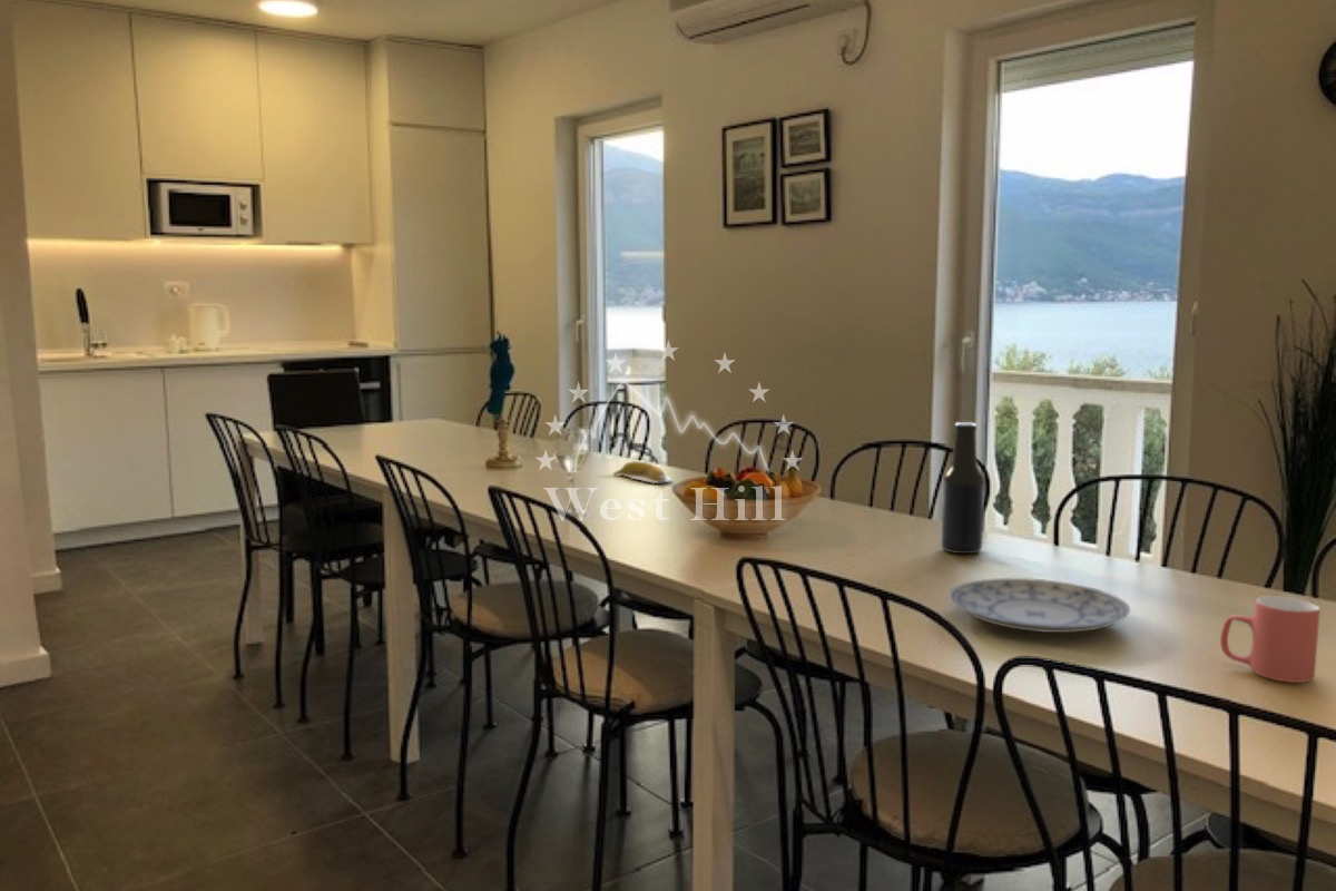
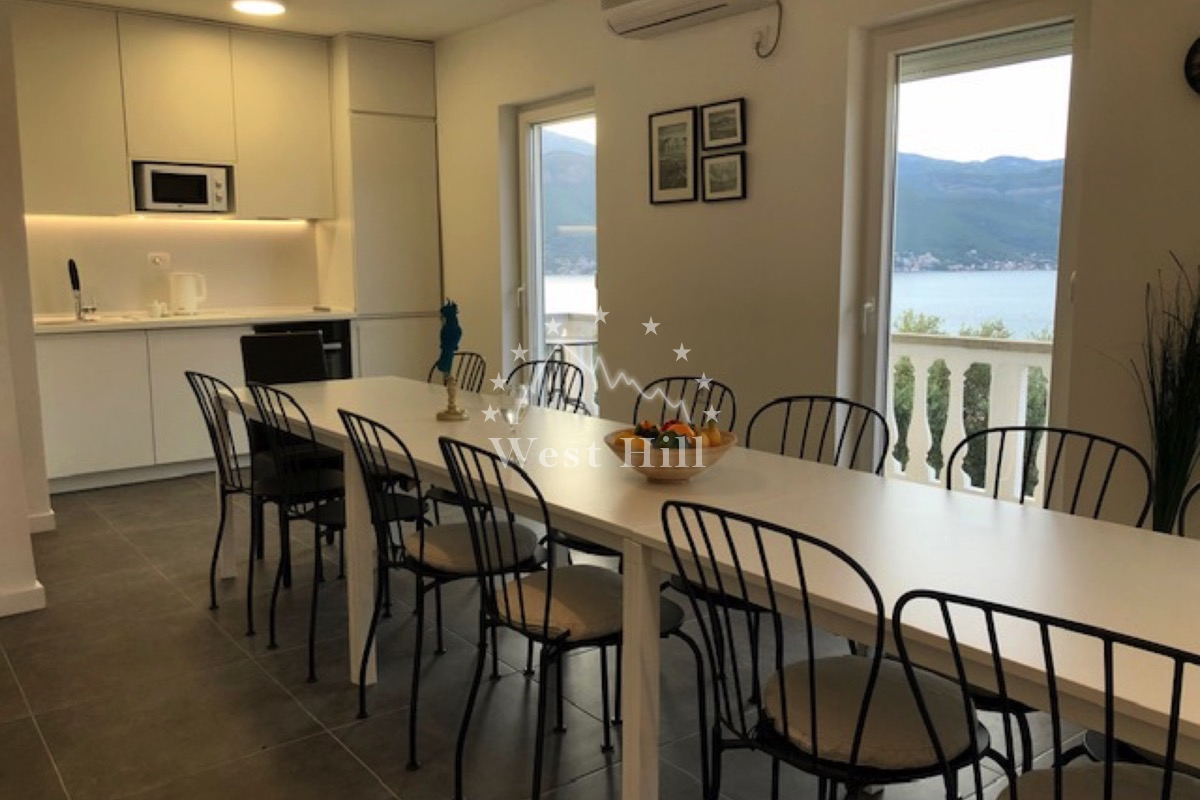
- mug [1219,595,1322,684]
- banana [611,460,672,484]
- plate [946,577,1131,634]
- beer bottle [940,421,986,555]
